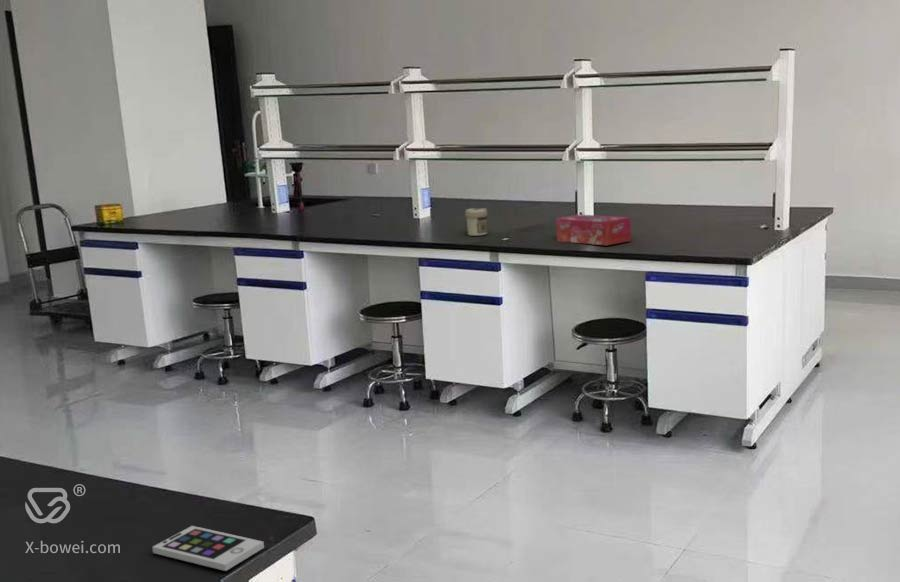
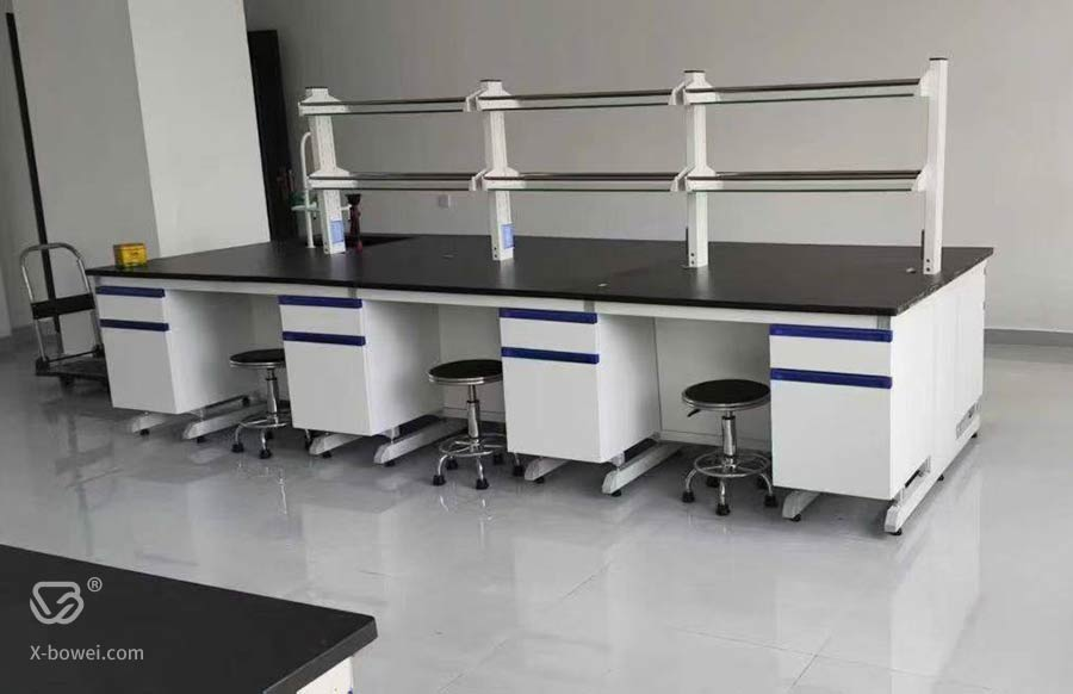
- tissue box [555,214,632,246]
- smartphone [151,525,265,572]
- jar [464,207,488,237]
